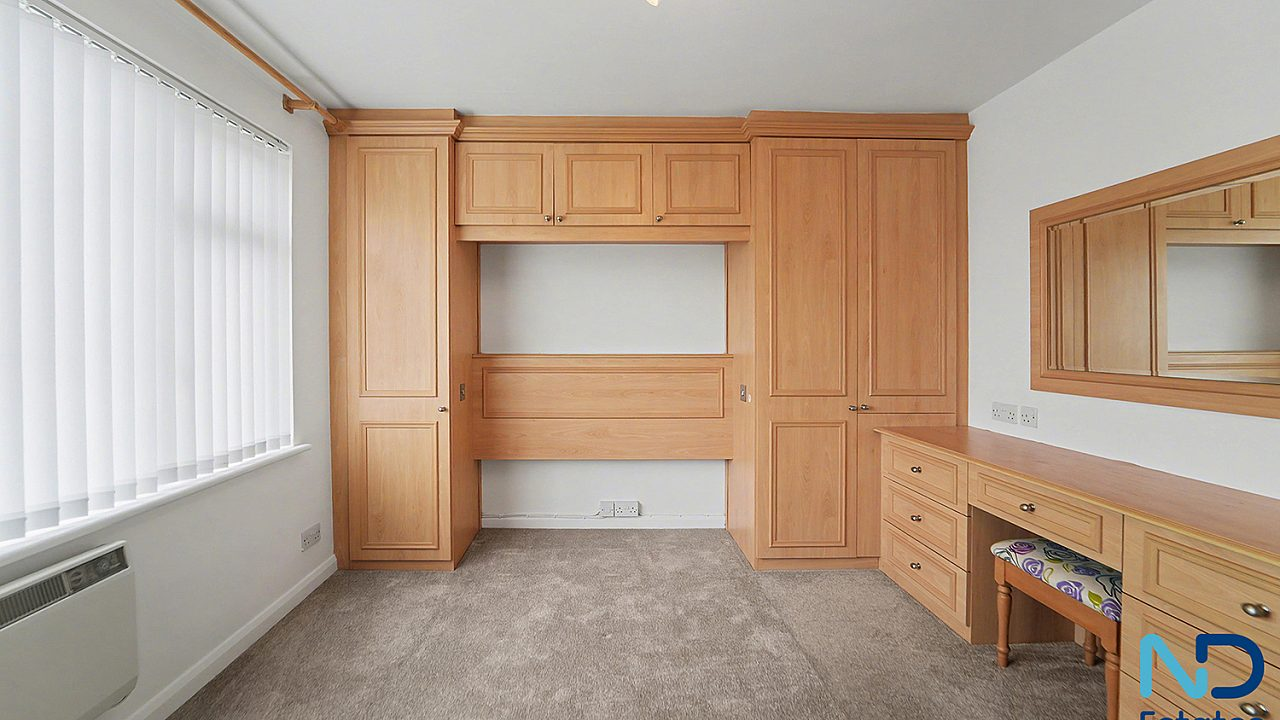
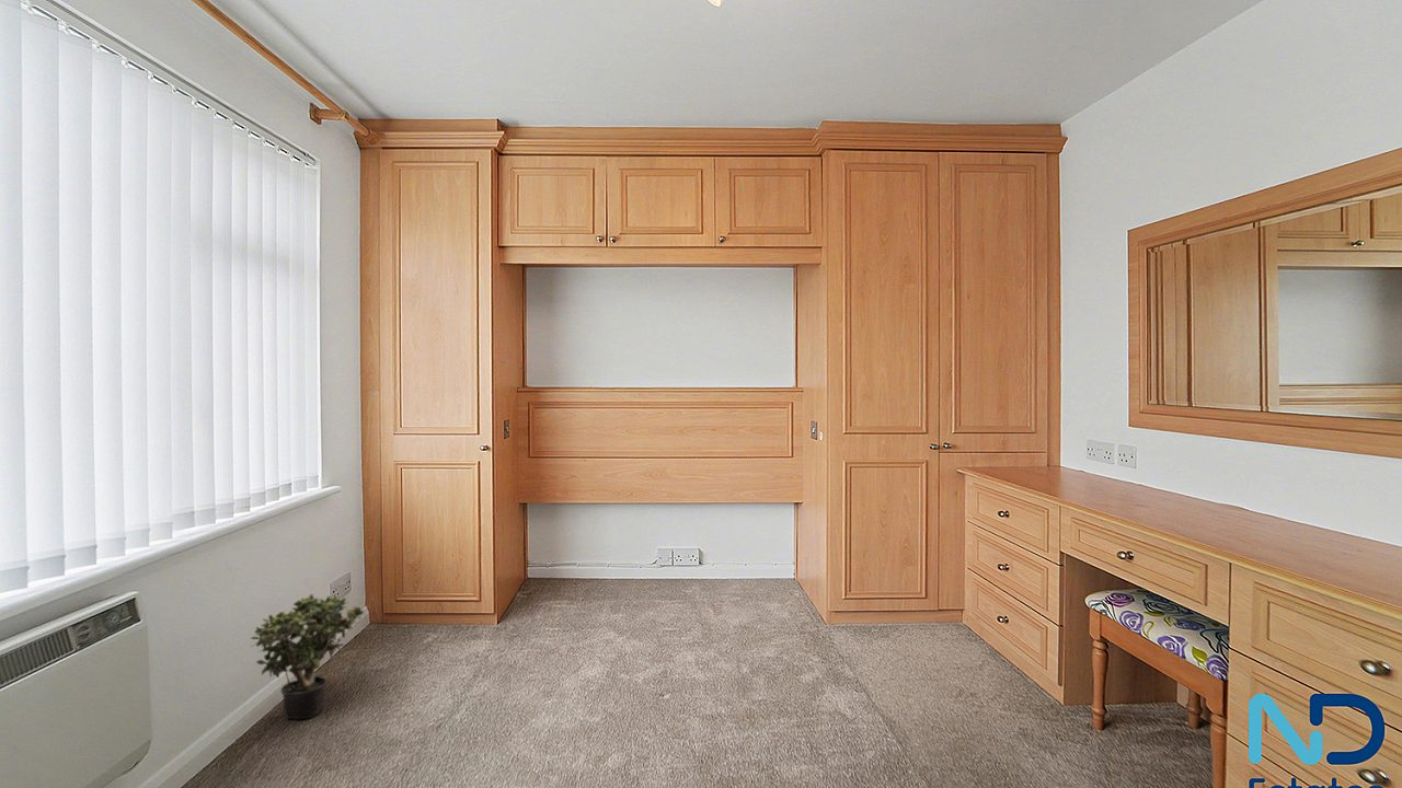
+ potted plant [250,593,365,720]
